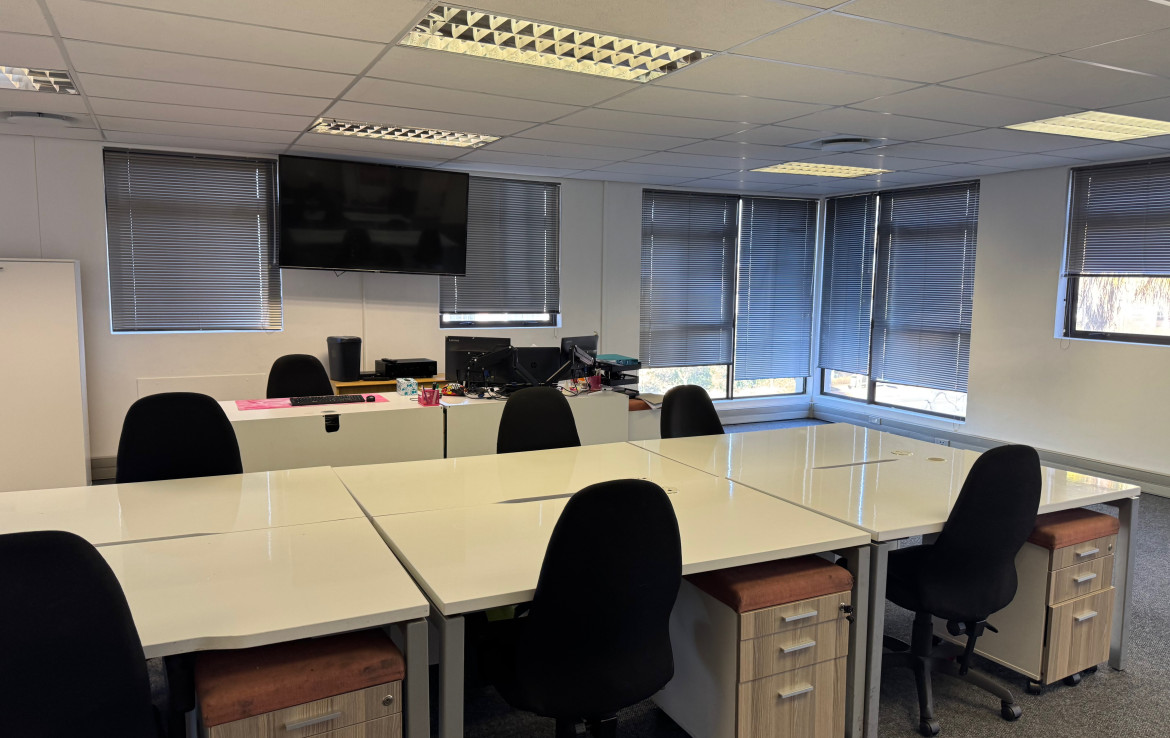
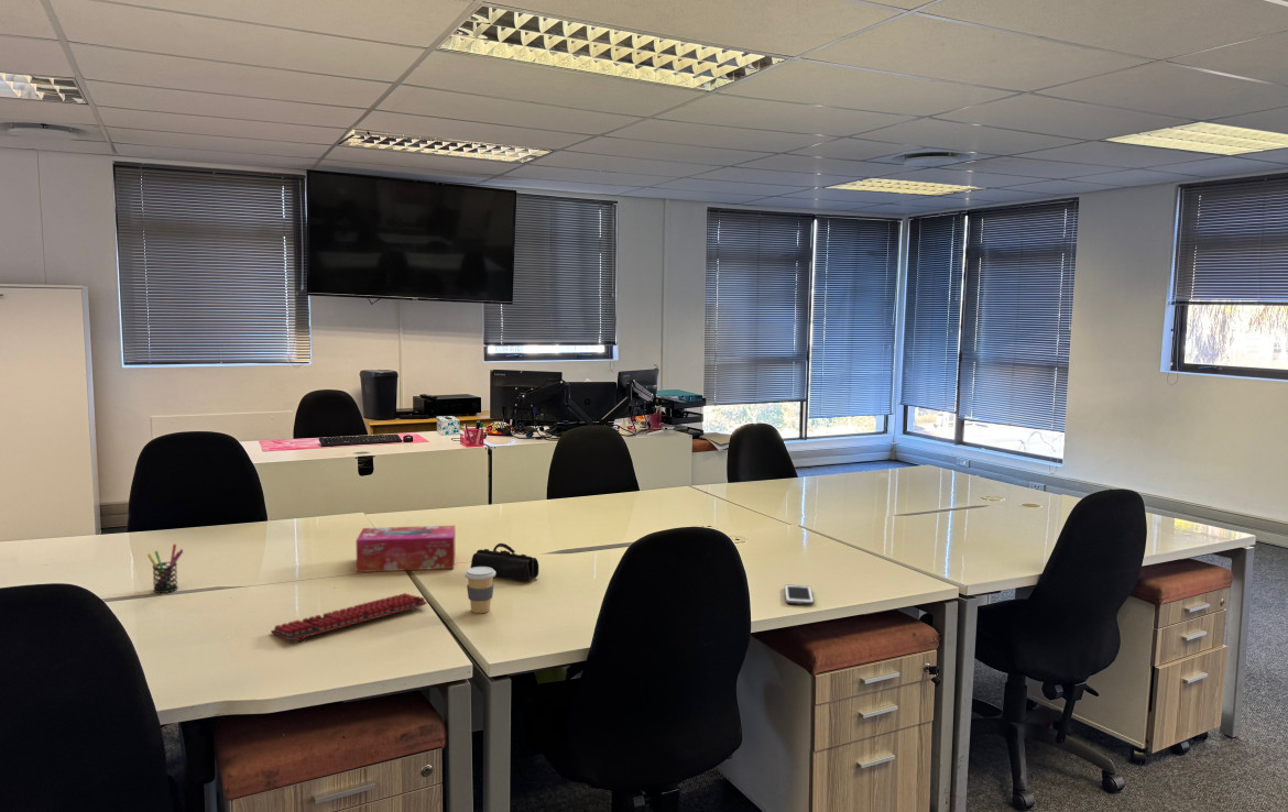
+ tissue box [354,525,457,573]
+ coffee cup [463,567,495,614]
+ cell phone [784,584,815,606]
+ pencil case [470,542,539,583]
+ keyboard [270,592,428,643]
+ pen holder [146,544,184,594]
